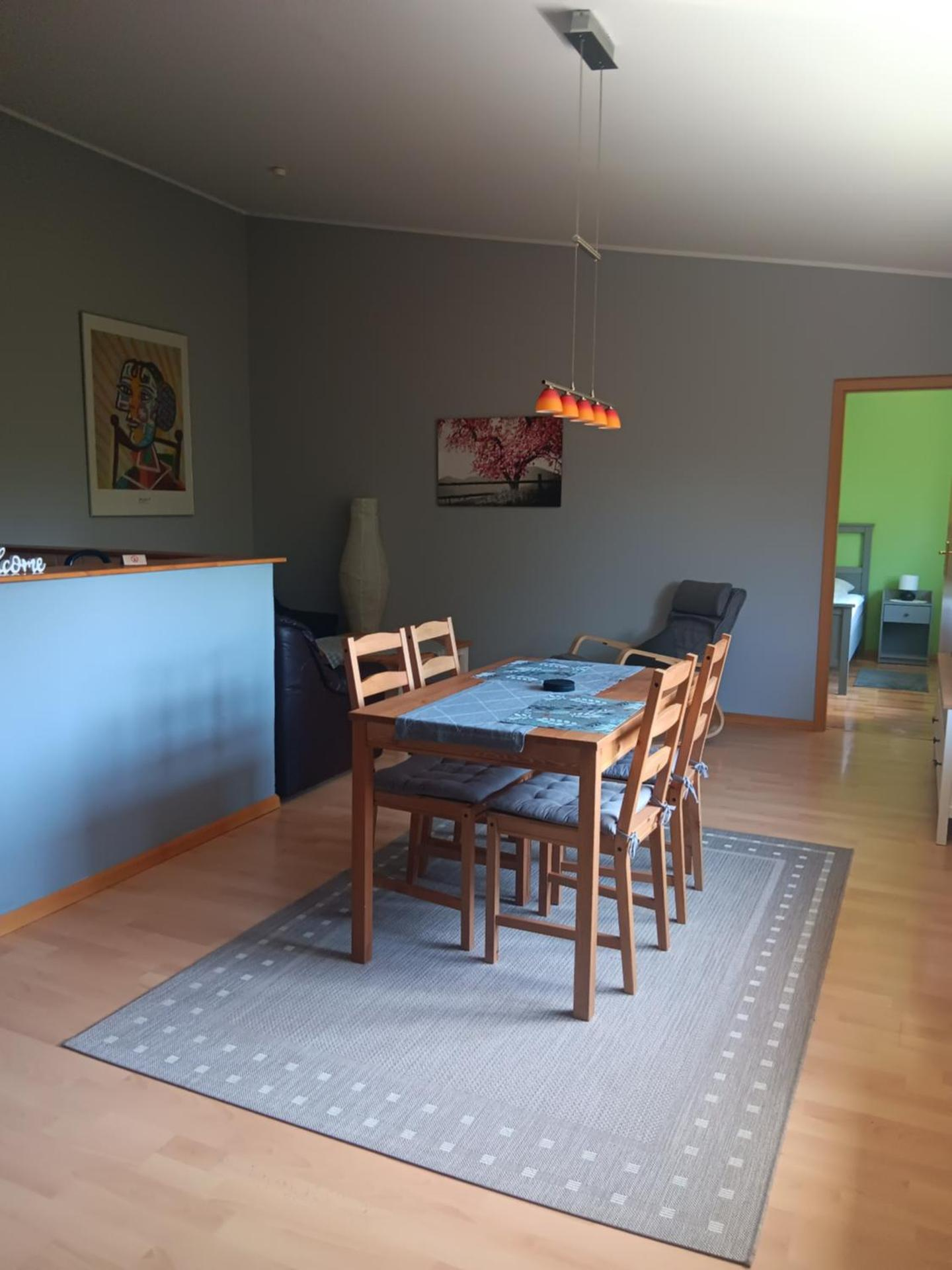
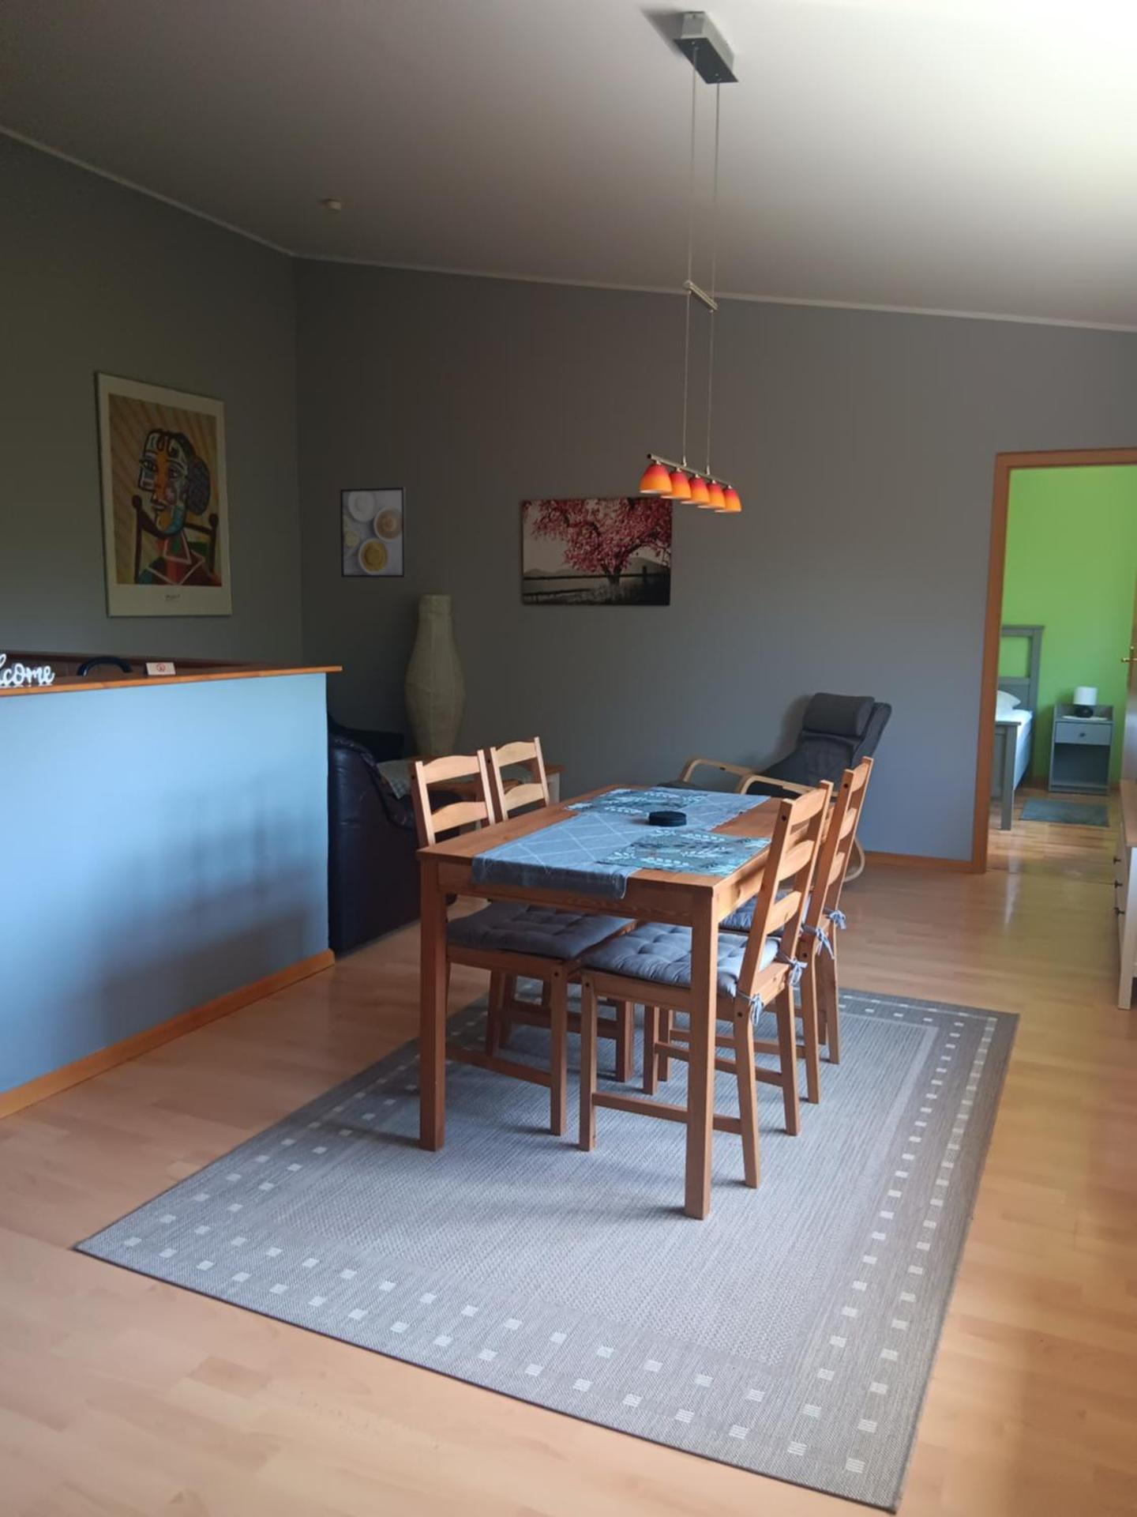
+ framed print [339,486,406,578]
